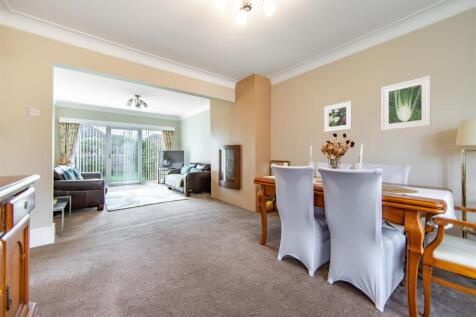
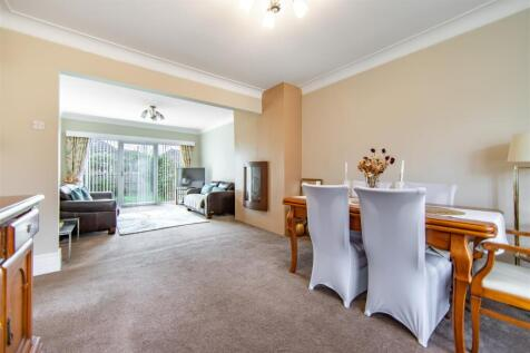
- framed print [380,75,432,131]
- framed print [323,100,353,133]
